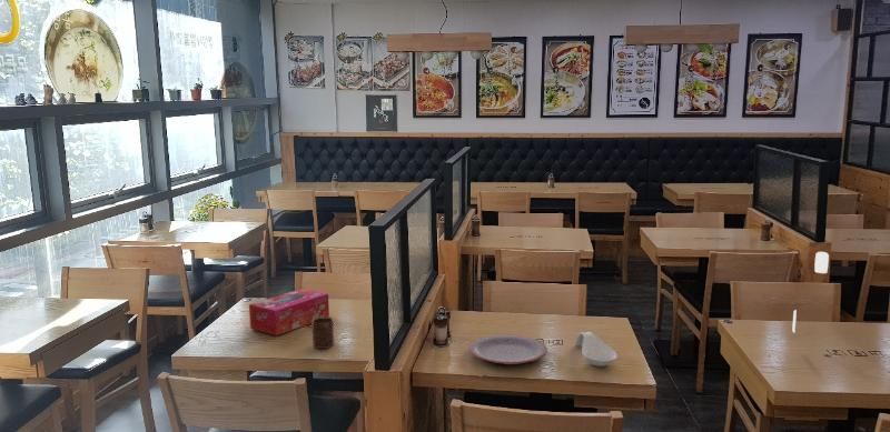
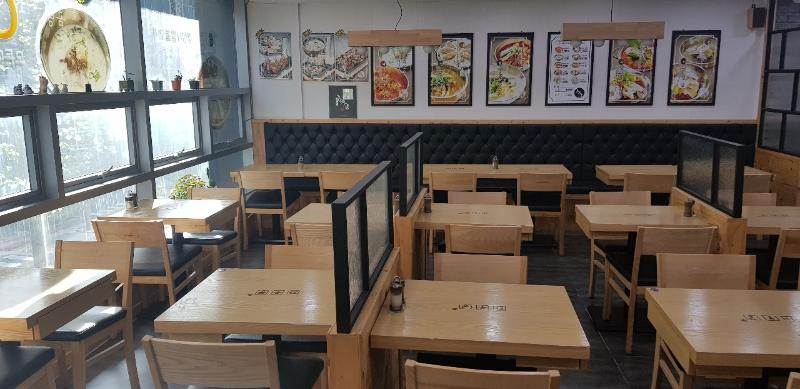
- plate [468,333,548,365]
- tissue box [248,288,330,336]
- spoon rest [574,331,619,368]
- water jug [791,251,830,333]
- cup [312,317,335,350]
